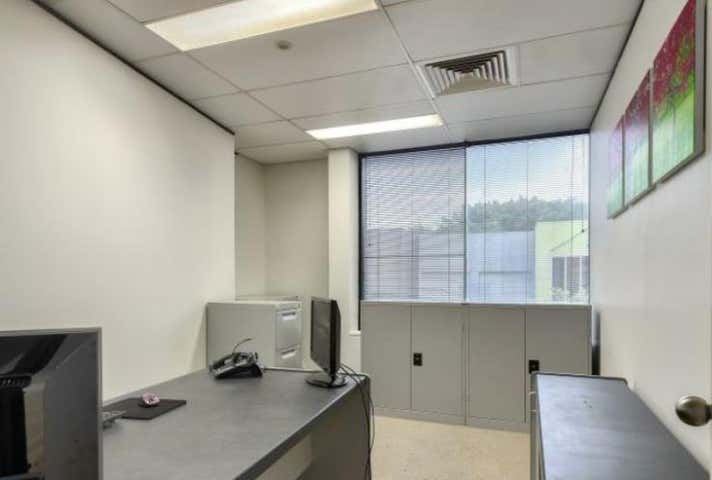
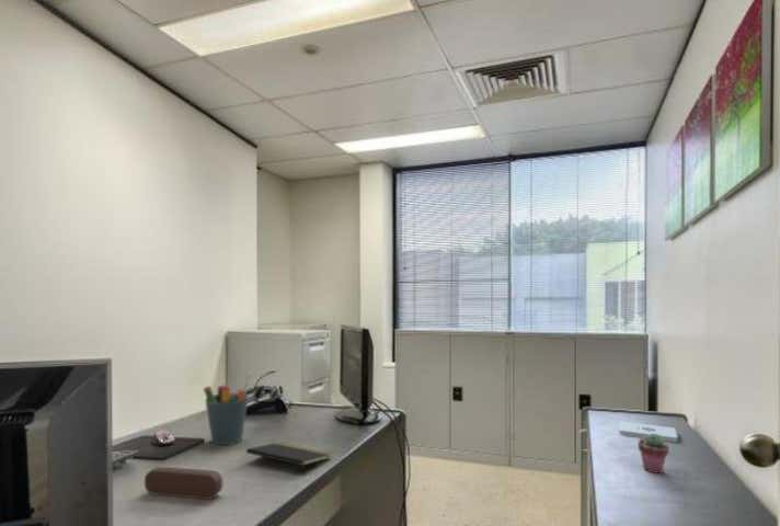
+ pencil case [144,465,225,501]
+ notepad [618,420,679,443]
+ potted succulent [636,433,670,474]
+ notepad [245,442,333,476]
+ pen holder [203,371,252,446]
